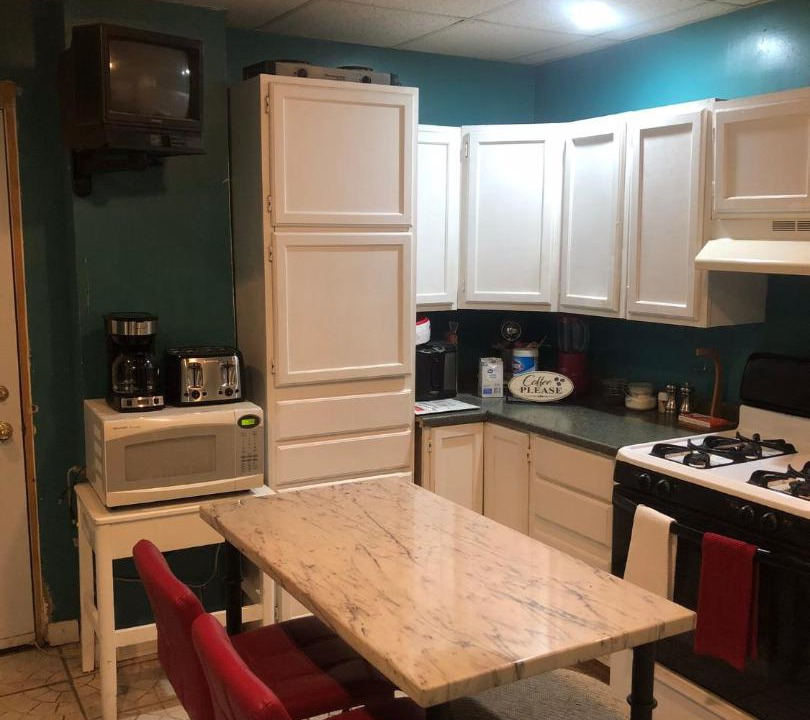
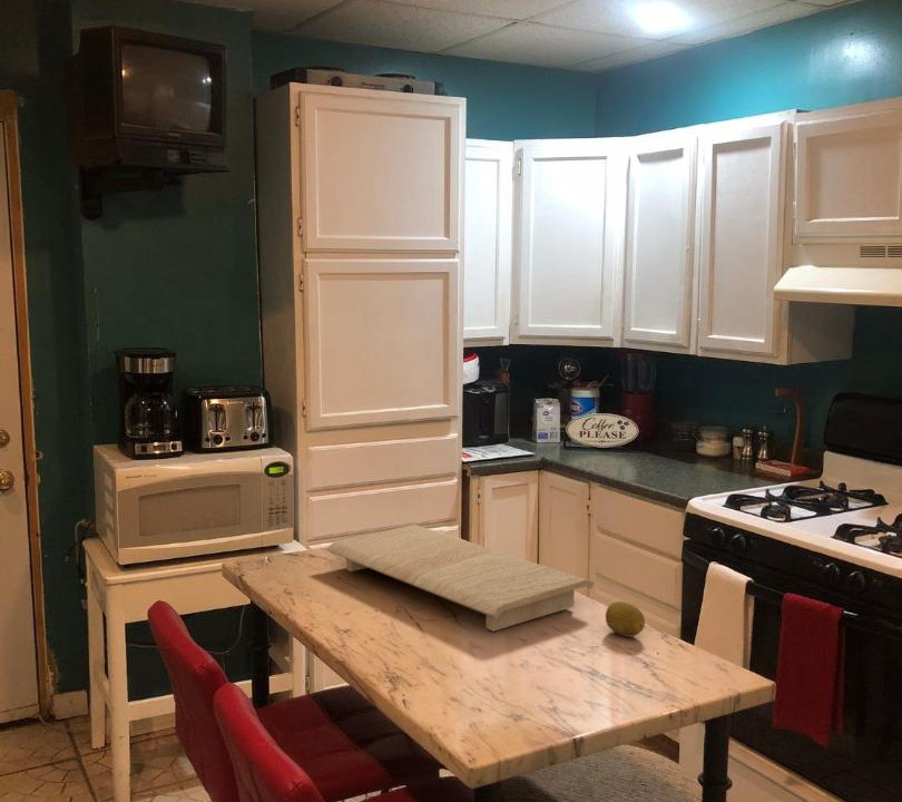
+ cutting board [325,524,595,632]
+ fruit [605,600,646,638]
